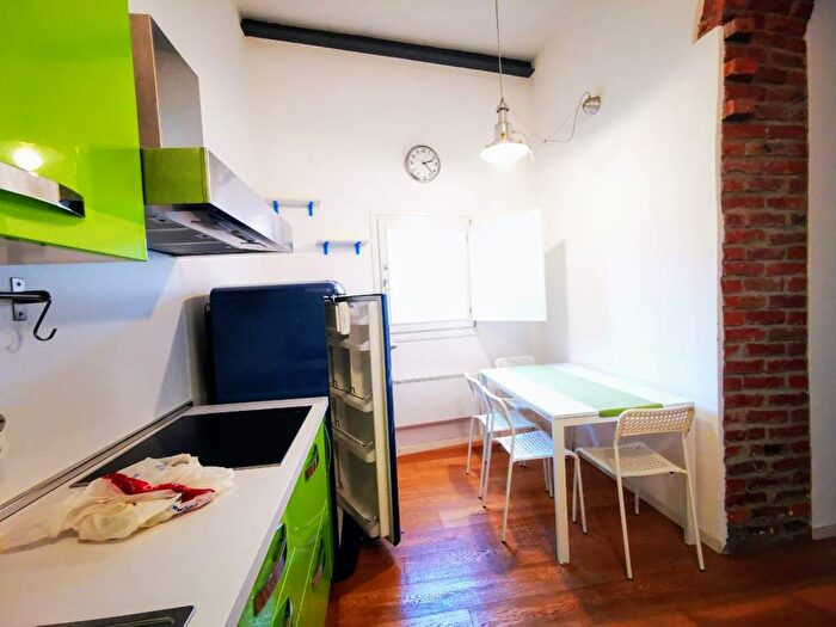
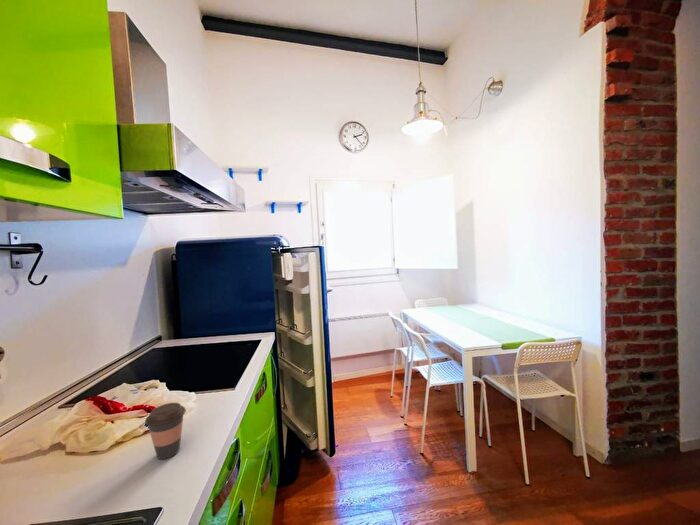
+ coffee cup [144,402,187,460]
